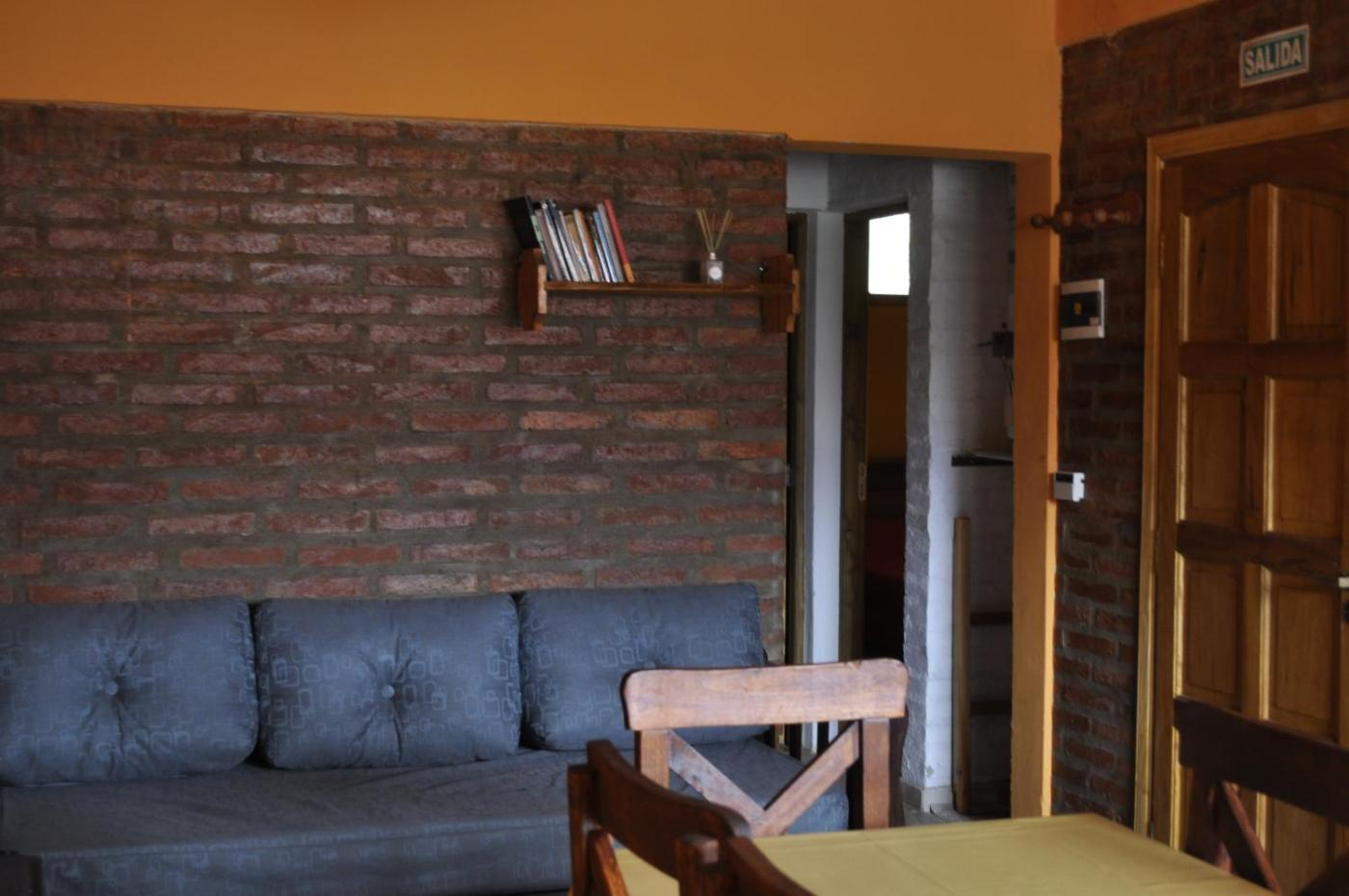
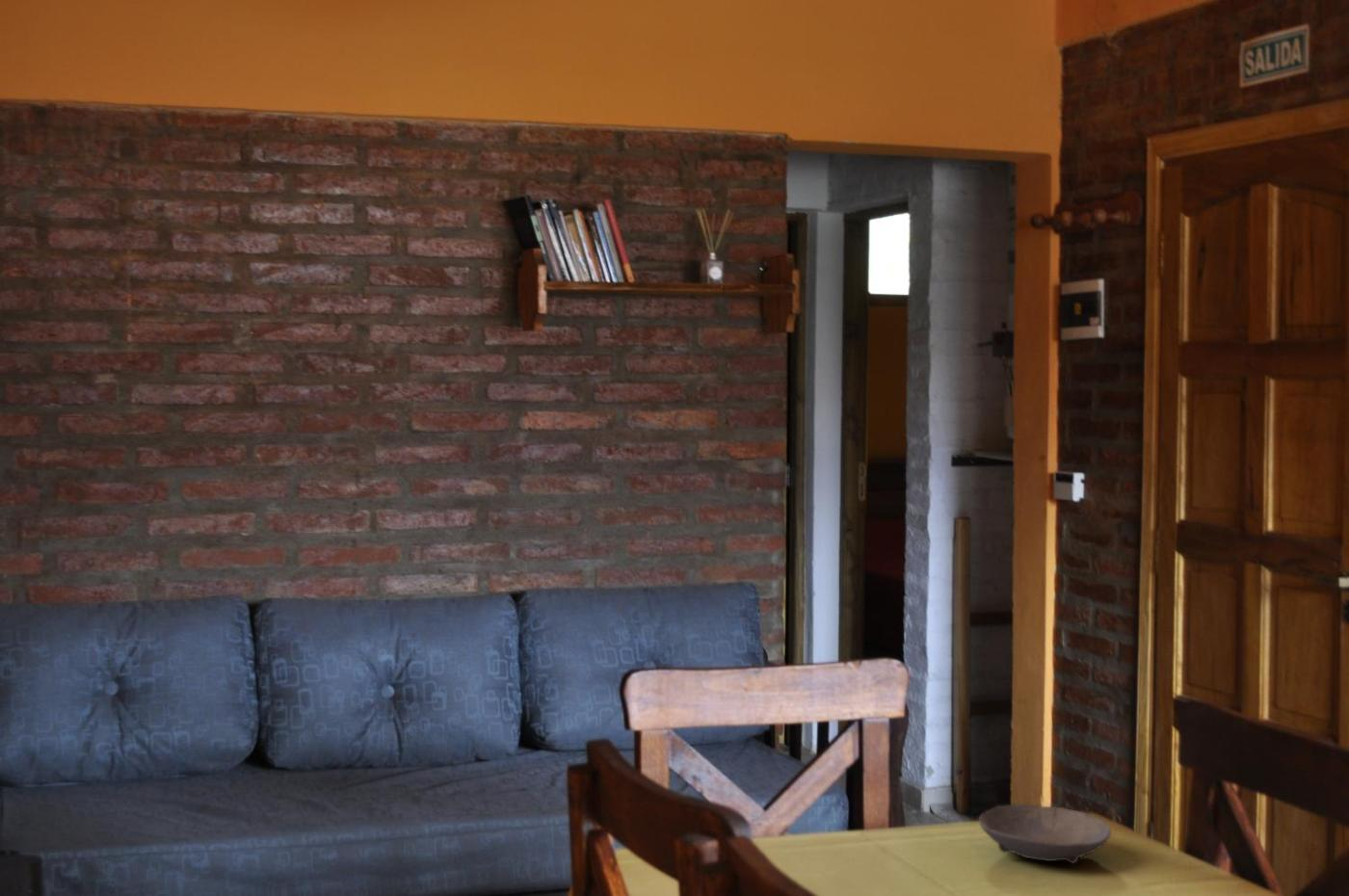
+ bowl [978,804,1112,864]
